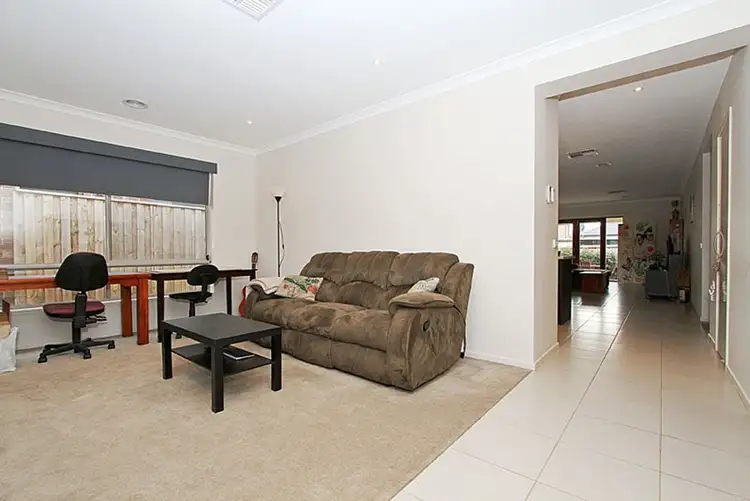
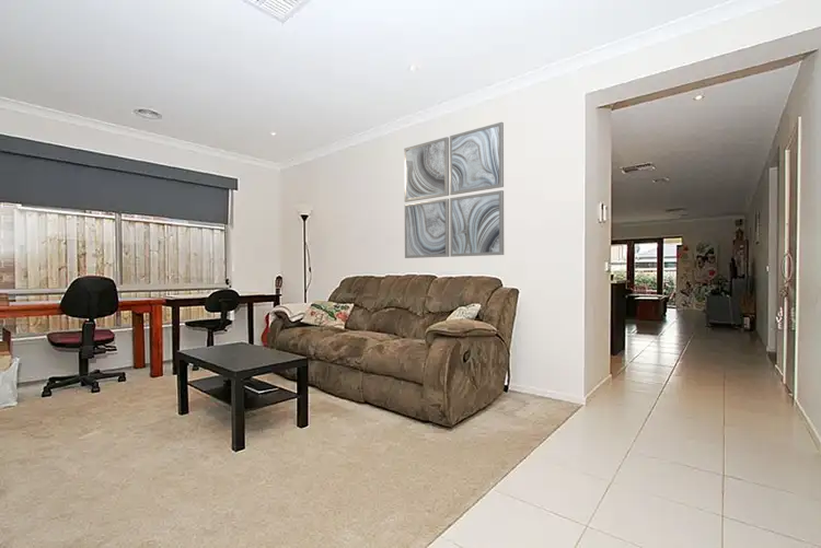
+ wall art [403,121,505,259]
